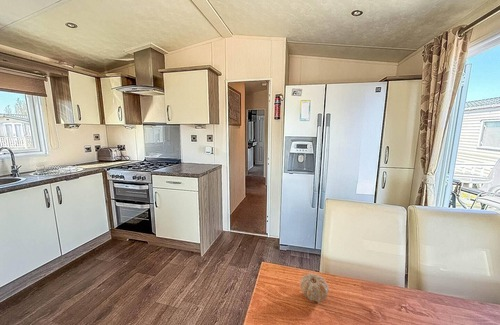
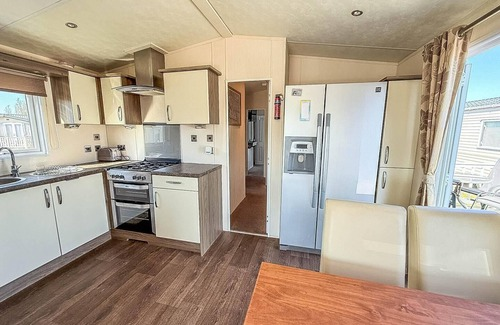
- fruit [299,272,330,303]
